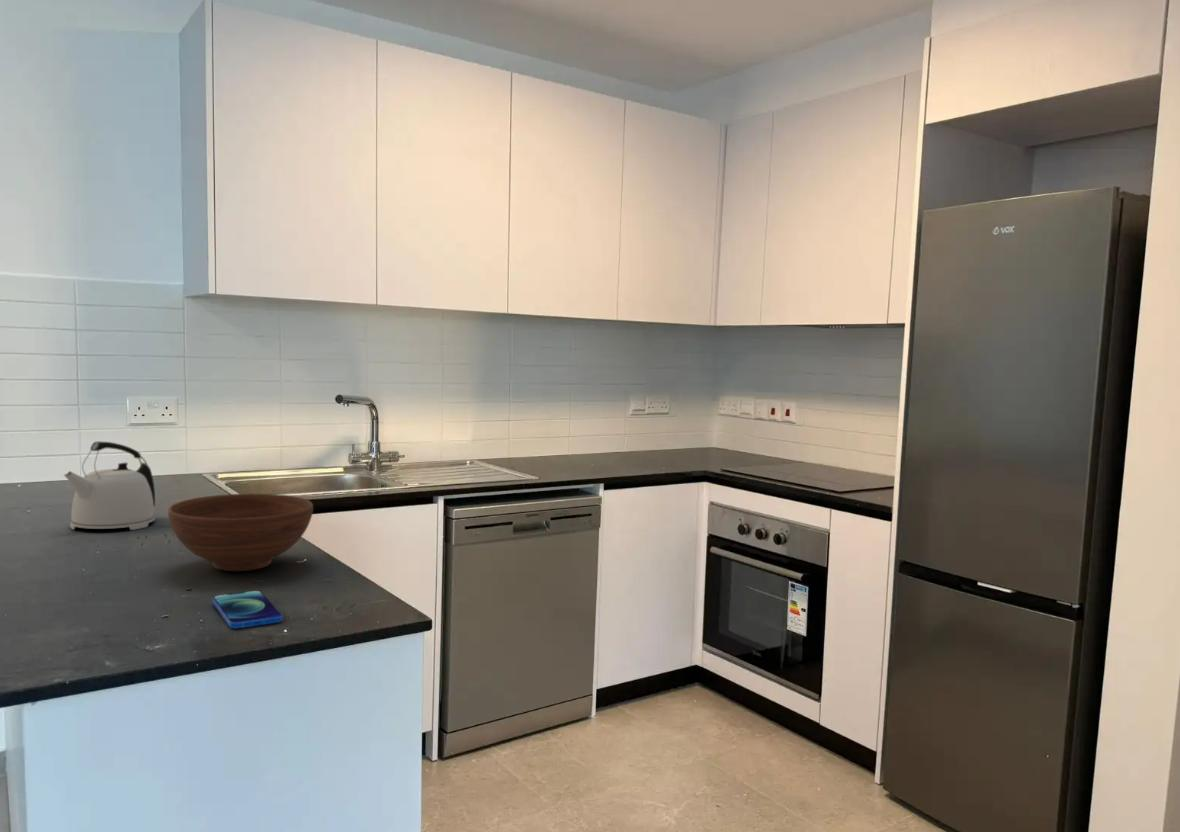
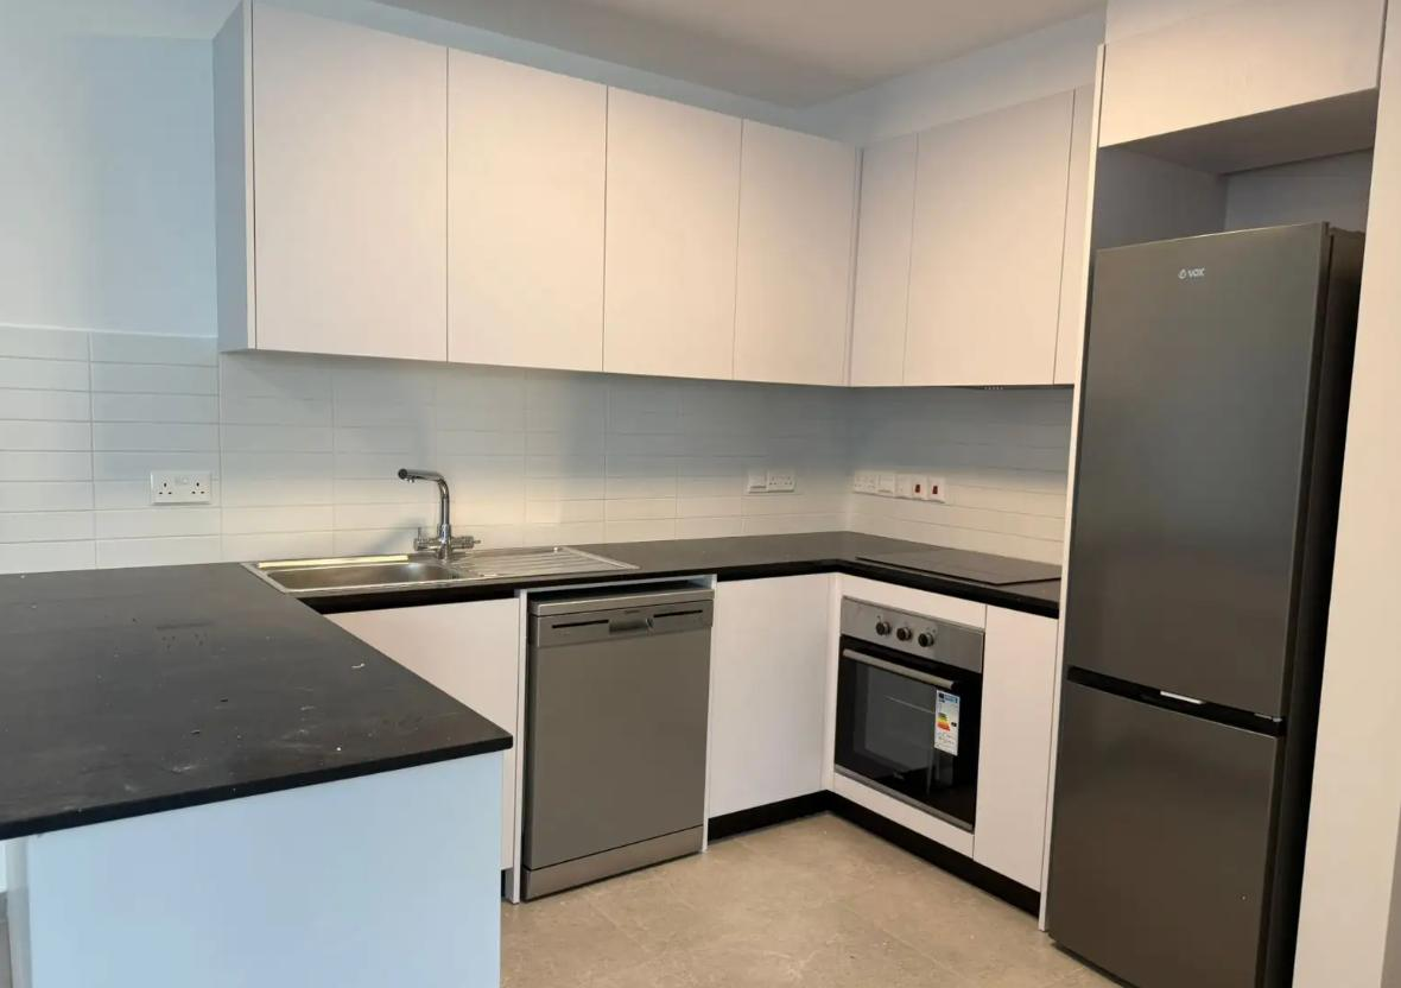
- bowl [167,493,314,572]
- kettle [63,441,156,531]
- smartphone [212,590,283,629]
